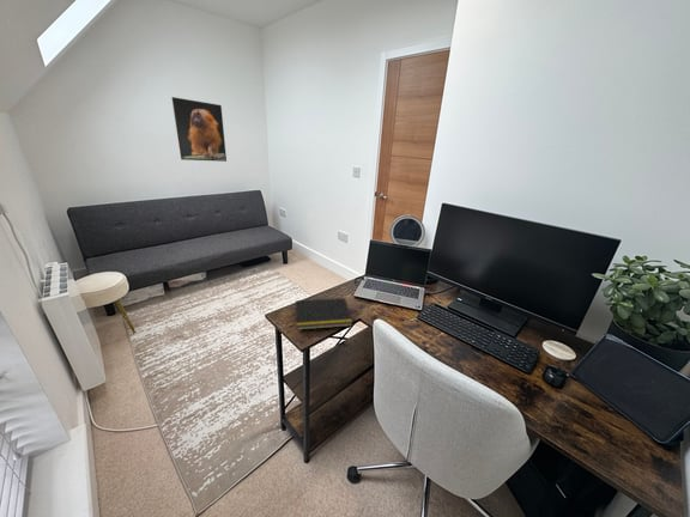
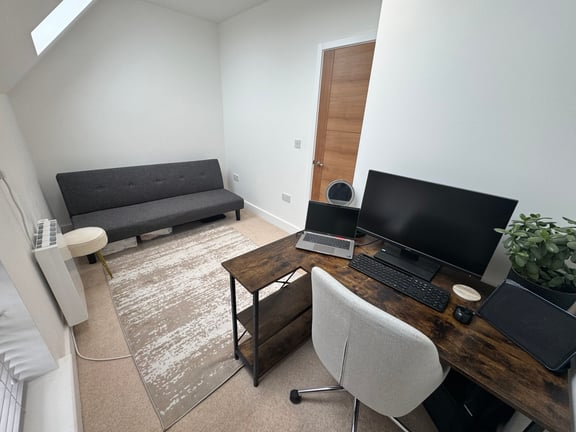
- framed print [170,96,228,163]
- notepad [293,297,353,332]
